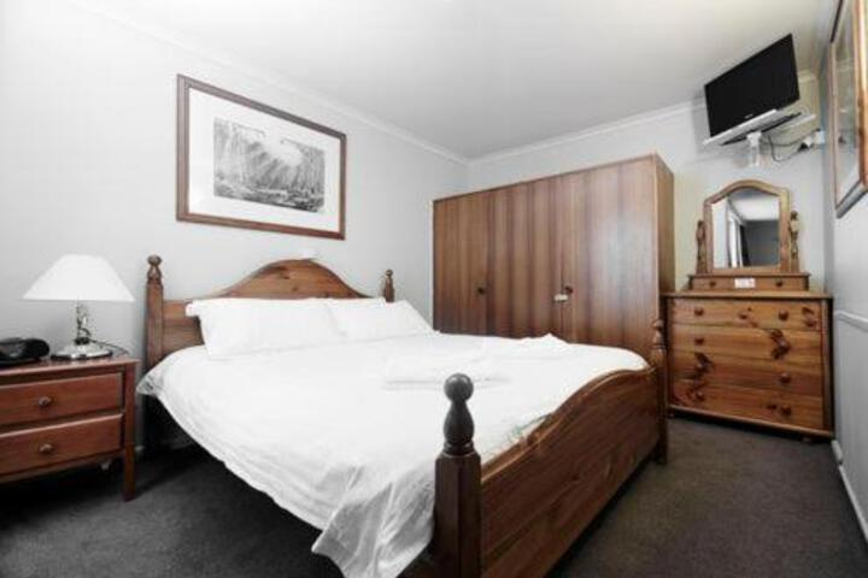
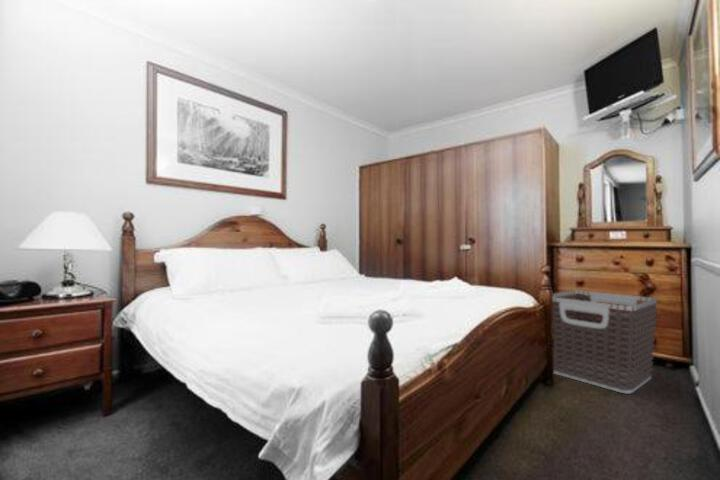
+ clothes hamper [551,289,659,395]
